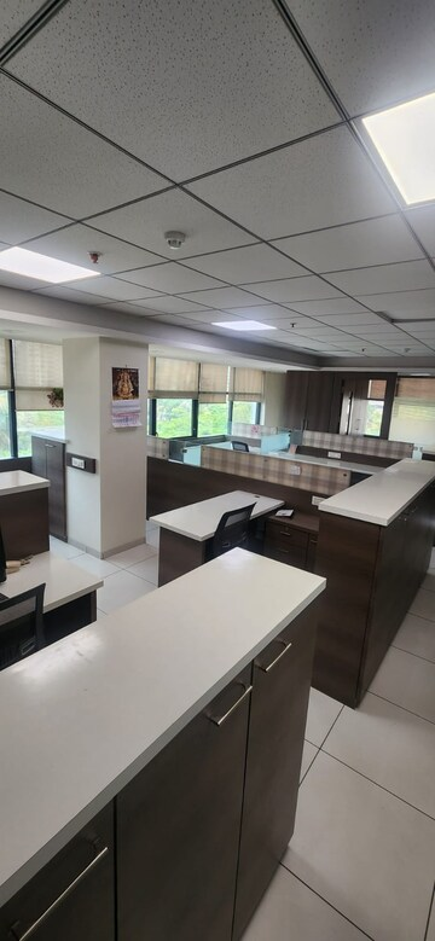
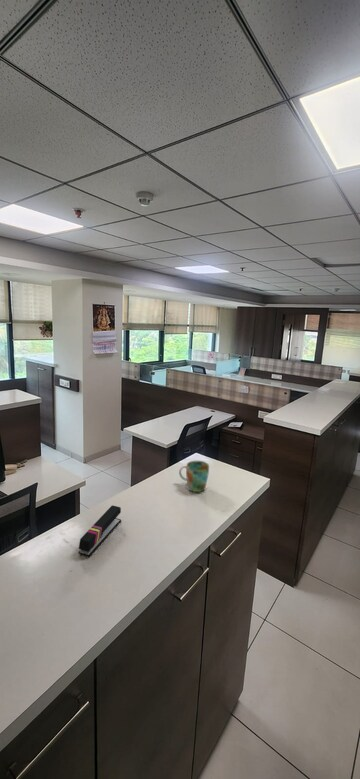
+ stapler [78,504,122,558]
+ mug [178,460,210,493]
